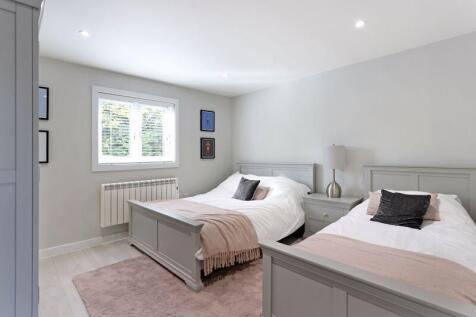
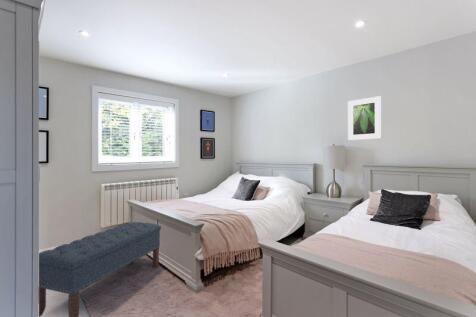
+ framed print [347,95,382,141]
+ bench [38,221,162,317]
